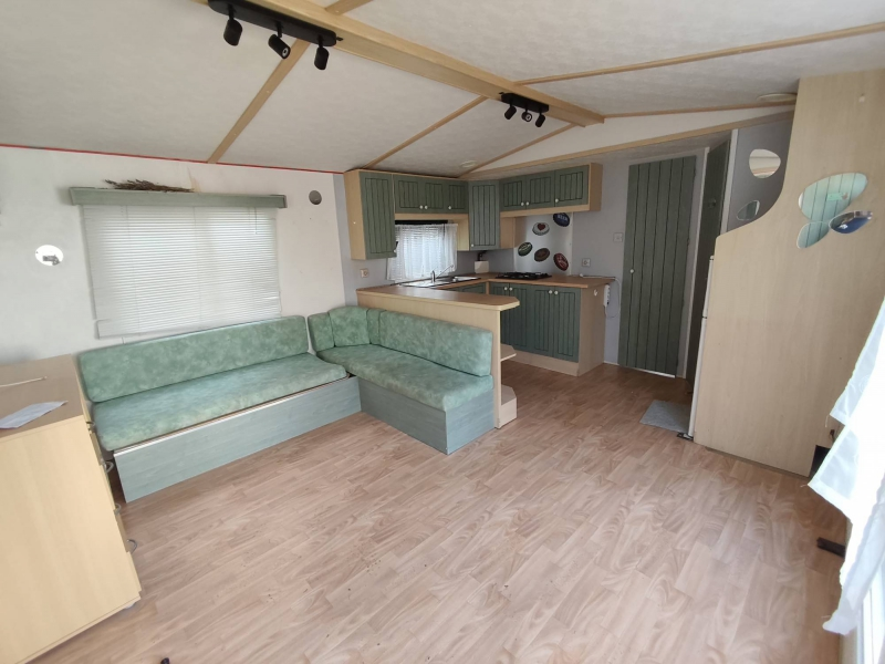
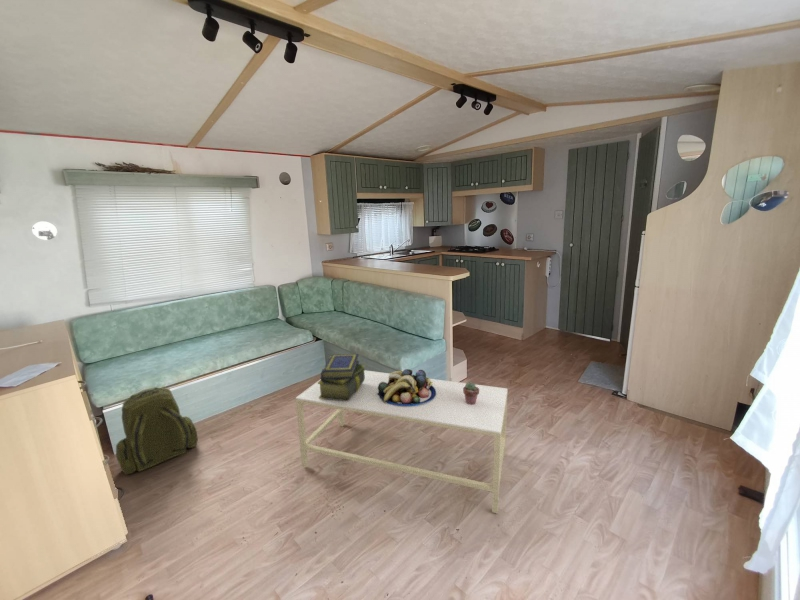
+ stack of books [317,353,367,401]
+ coffee table [295,370,508,515]
+ fruit bowl [378,368,436,406]
+ potted succulent [463,381,479,405]
+ backpack [115,386,199,475]
